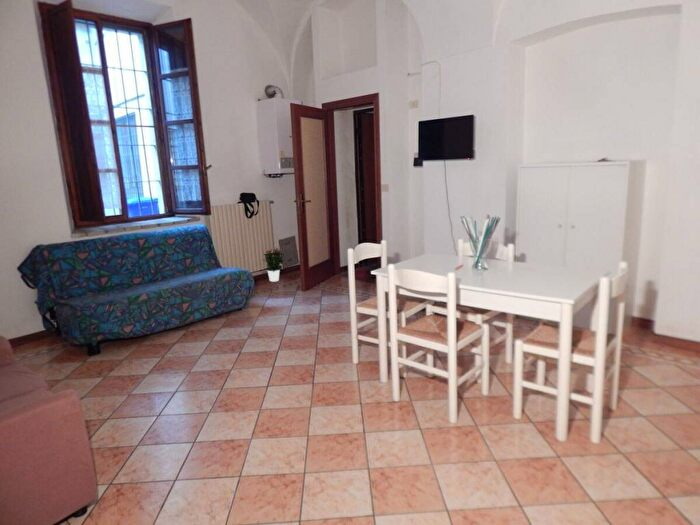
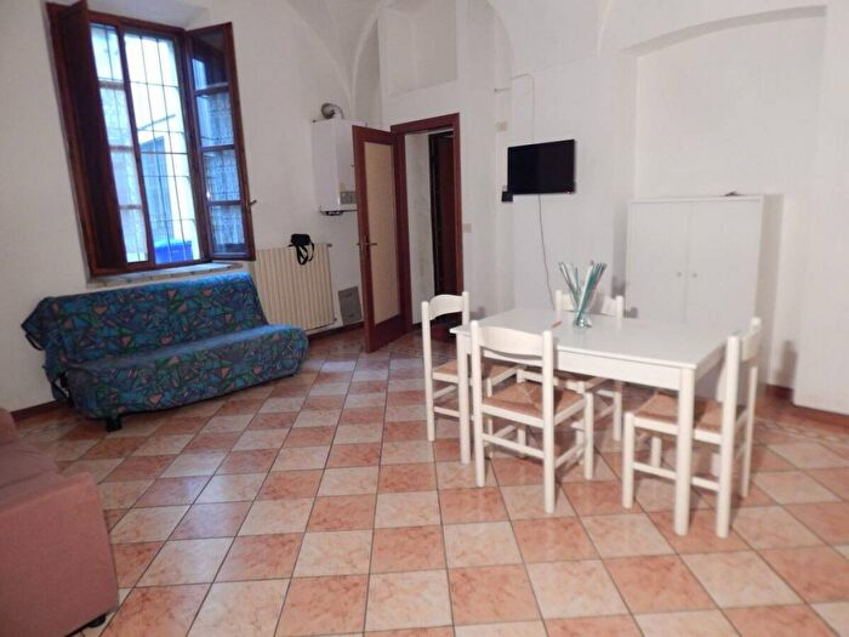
- potted flower [262,246,285,283]
